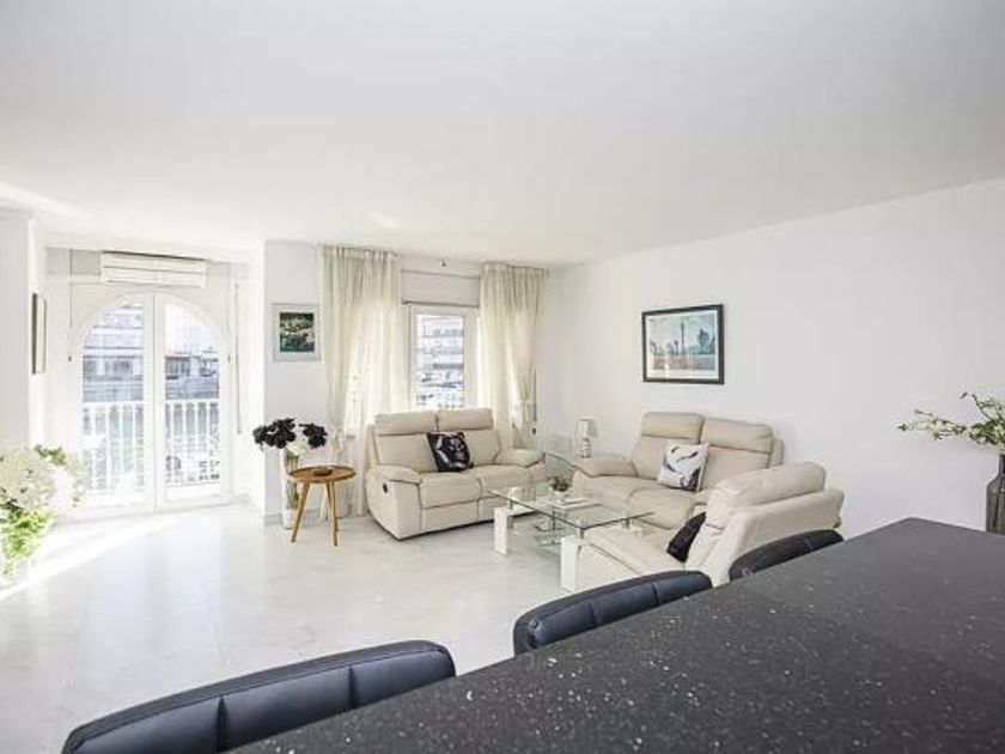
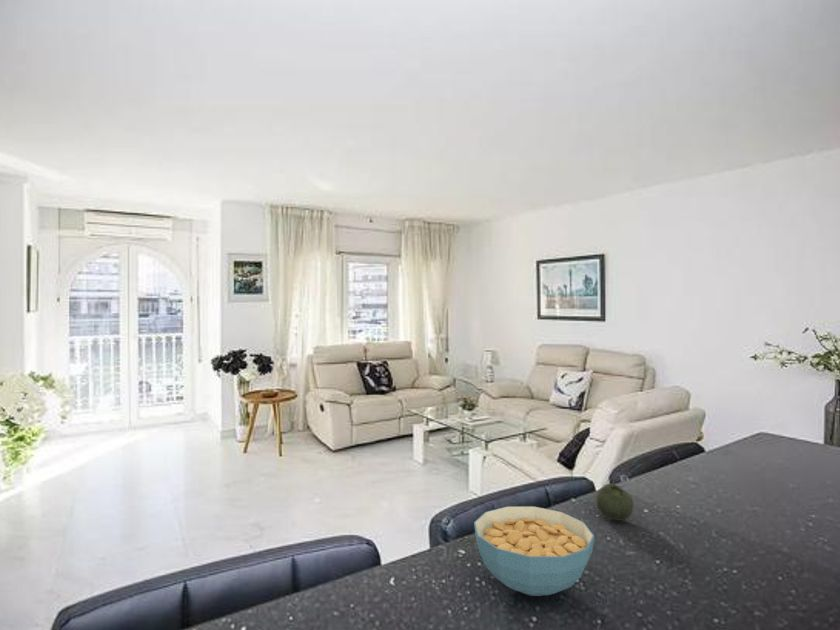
+ cereal bowl [473,505,595,597]
+ fruit [595,482,635,522]
